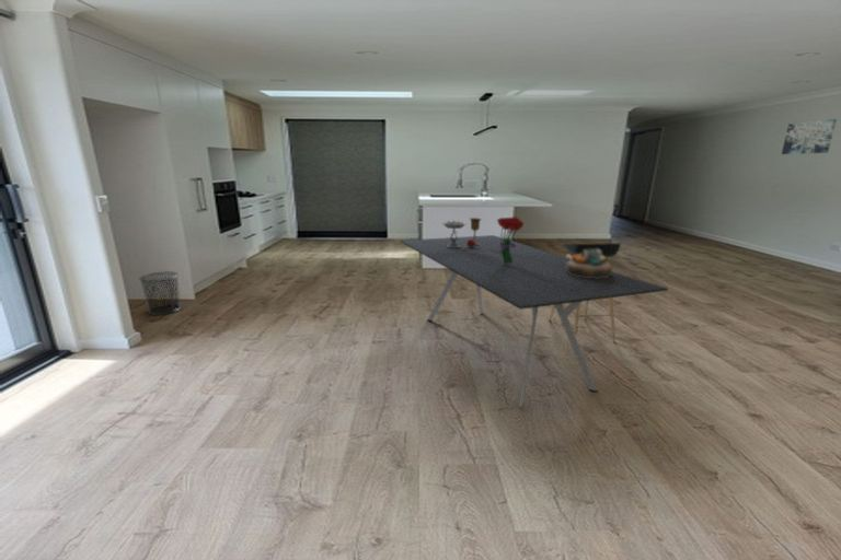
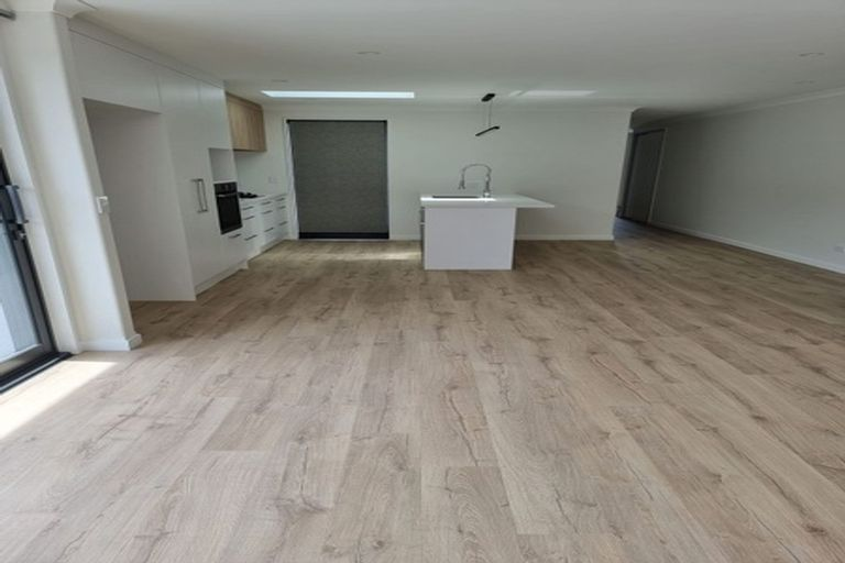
- trash can [138,271,182,316]
- wall art [781,118,838,155]
- goblet [441,217,482,248]
- stool [548,242,622,343]
- bouquet [496,215,525,265]
- dining table [399,234,669,410]
- decorative bowl [566,248,613,279]
